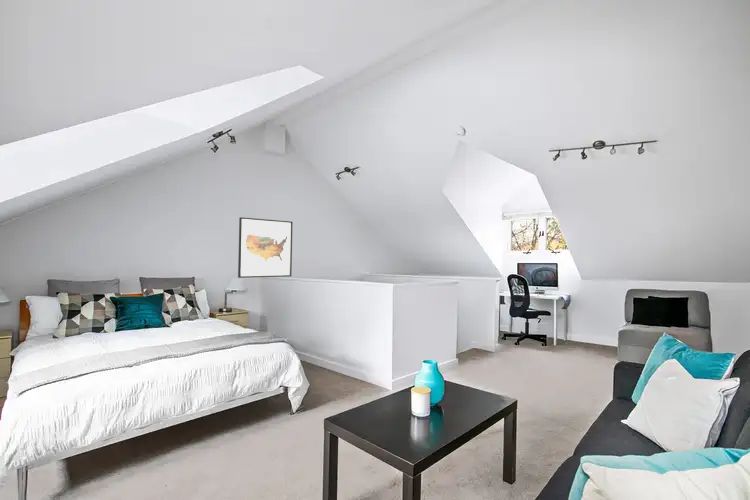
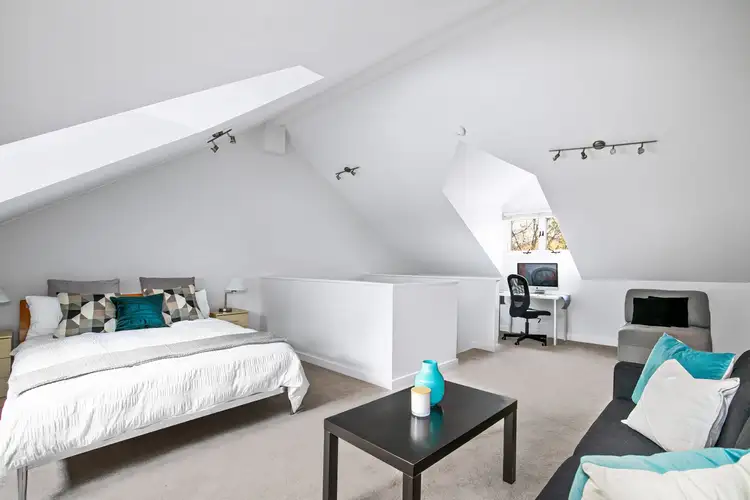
- wall art [237,216,294,279]
